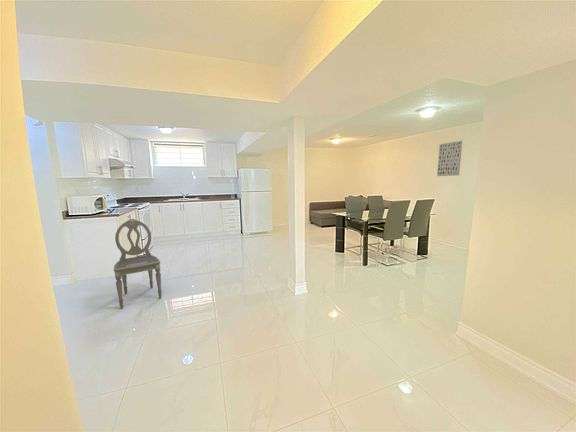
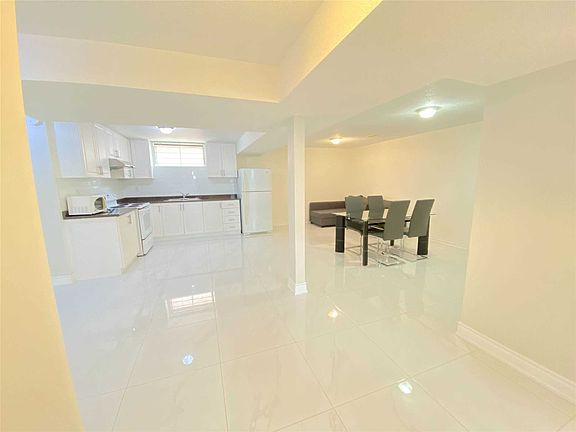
- dining chair [113,218,163,309]
- wall art [436,140,463,177]
